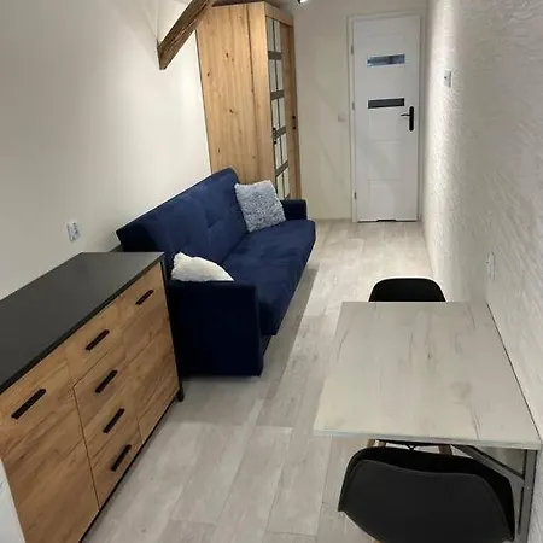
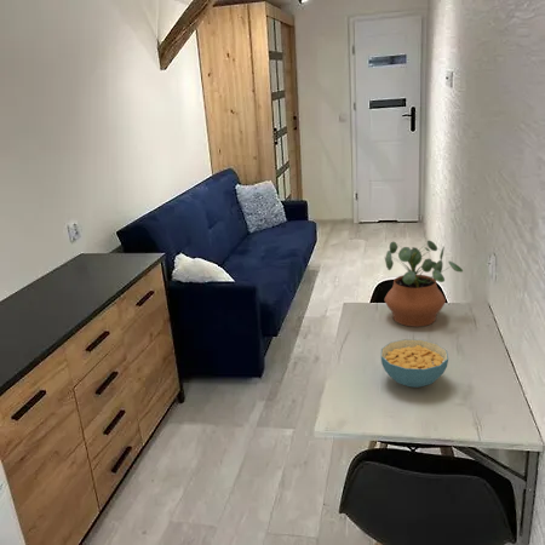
+ potted plant [384,240,464,328]
+ cereal bowl [380,338,449,389]
